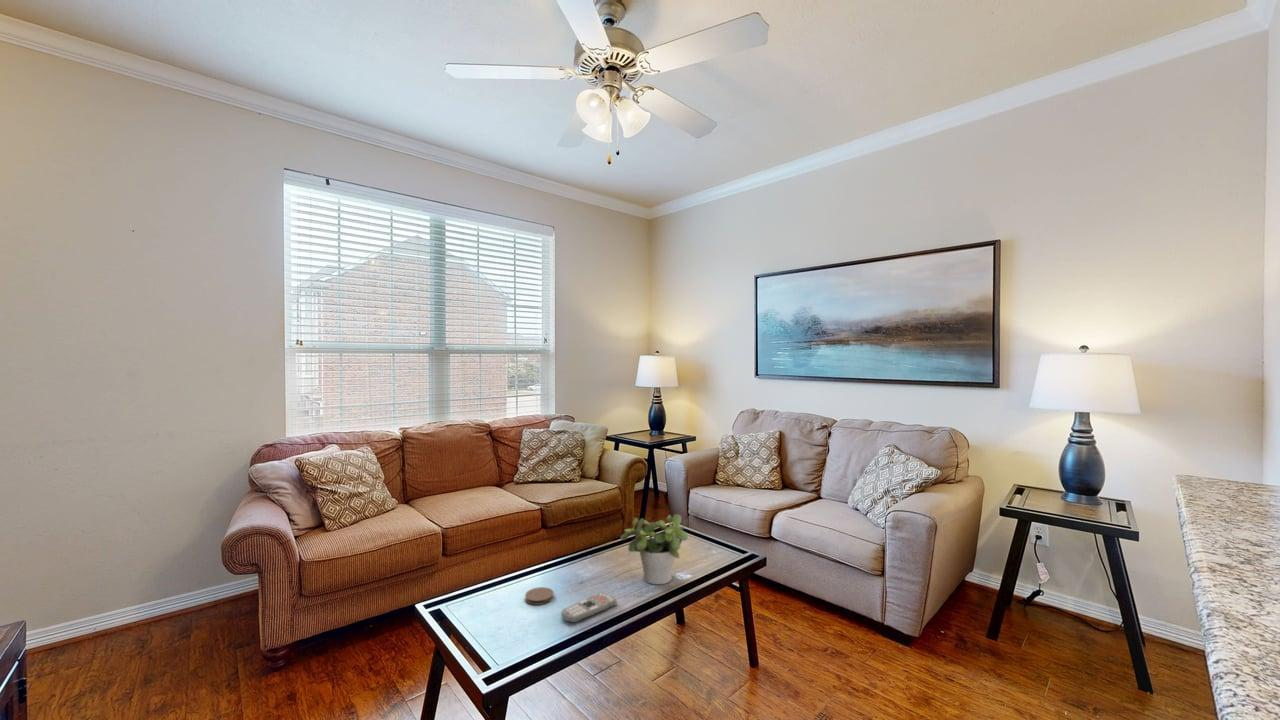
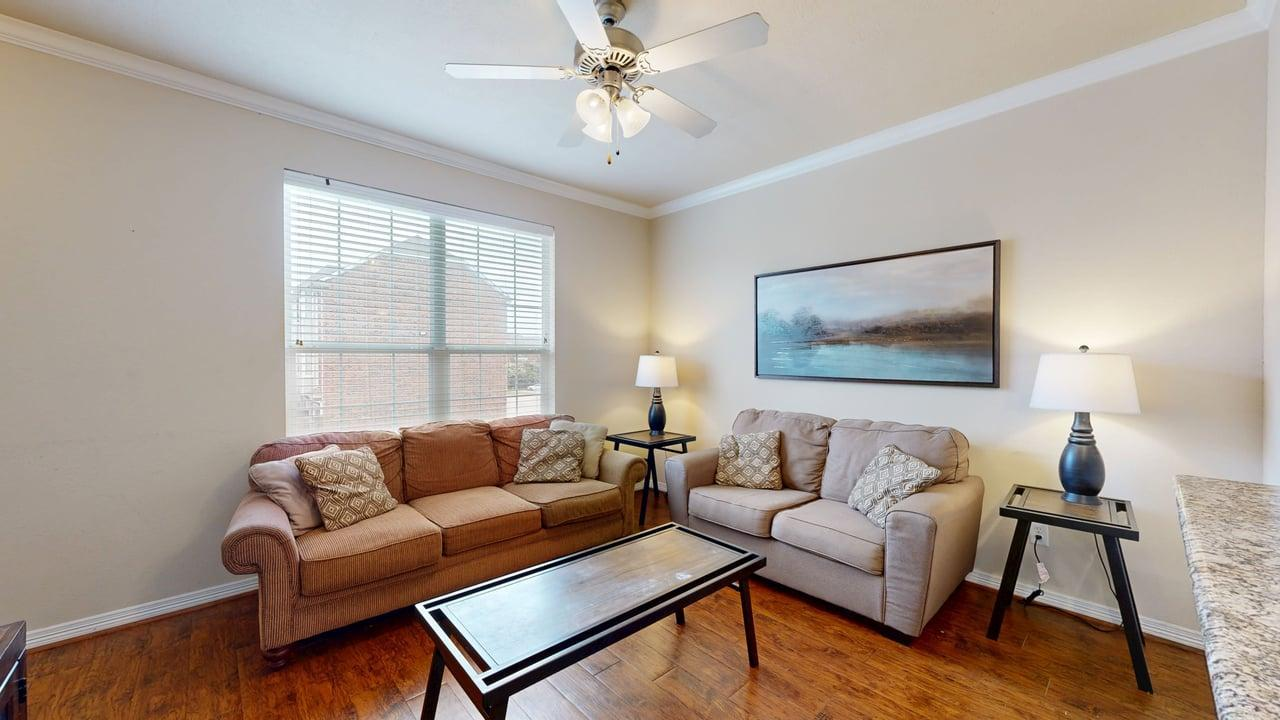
- remote control [560,591,618,624]
- coaster [524,586,555,606]
- potted plant [619,513,689,586]
